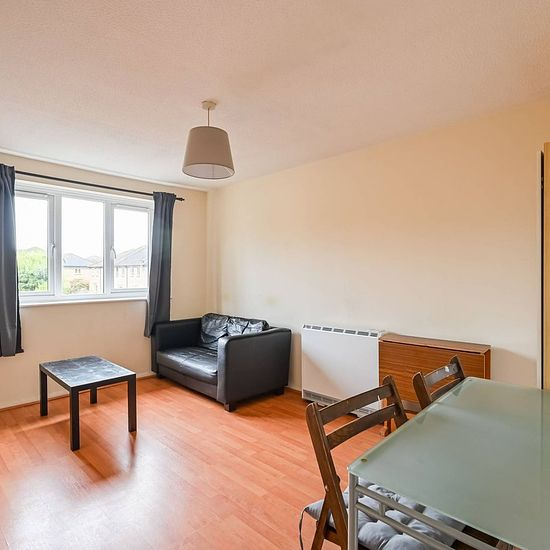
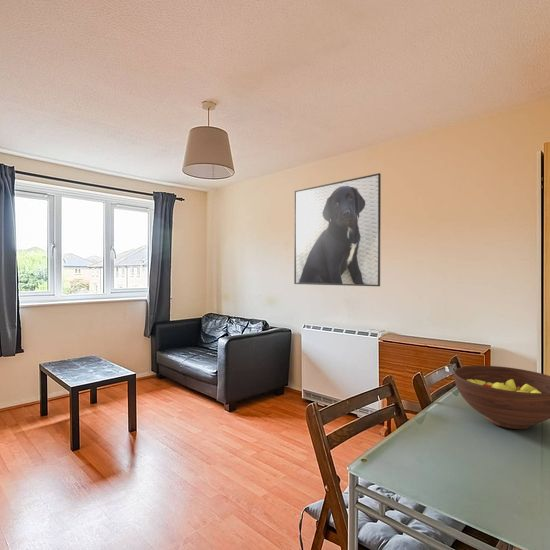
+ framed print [293,172,382,287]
+ fruit bowl [453,365,550,430]
